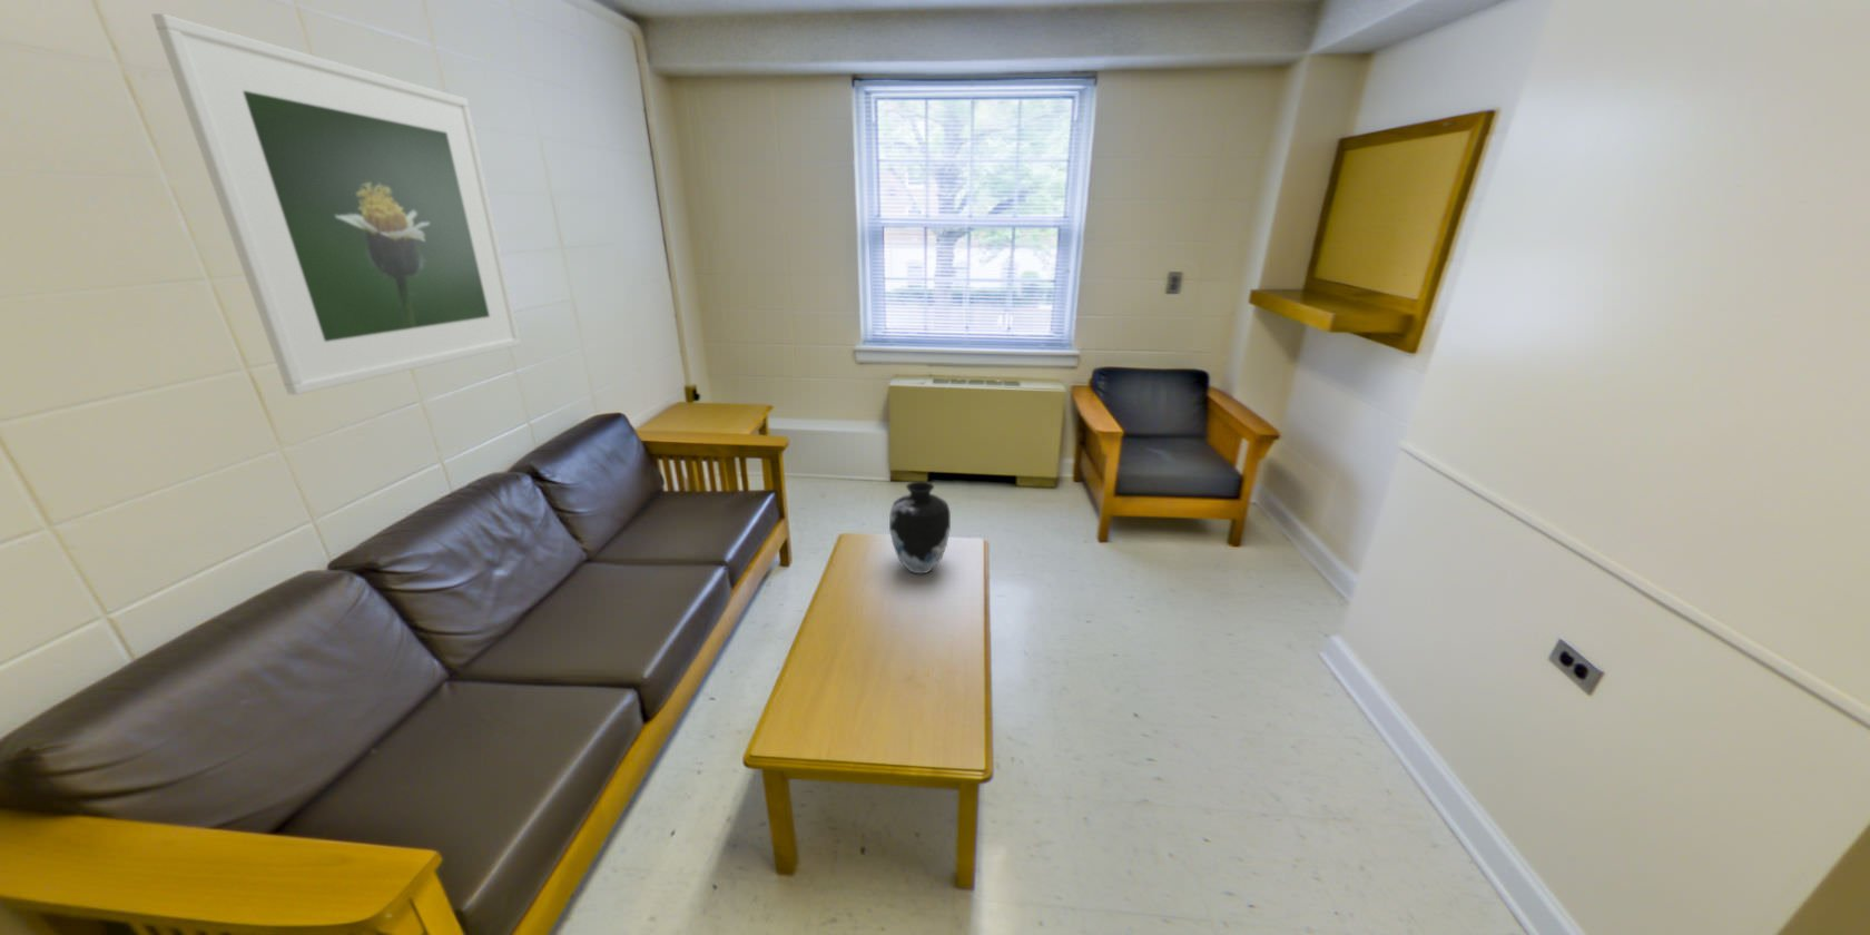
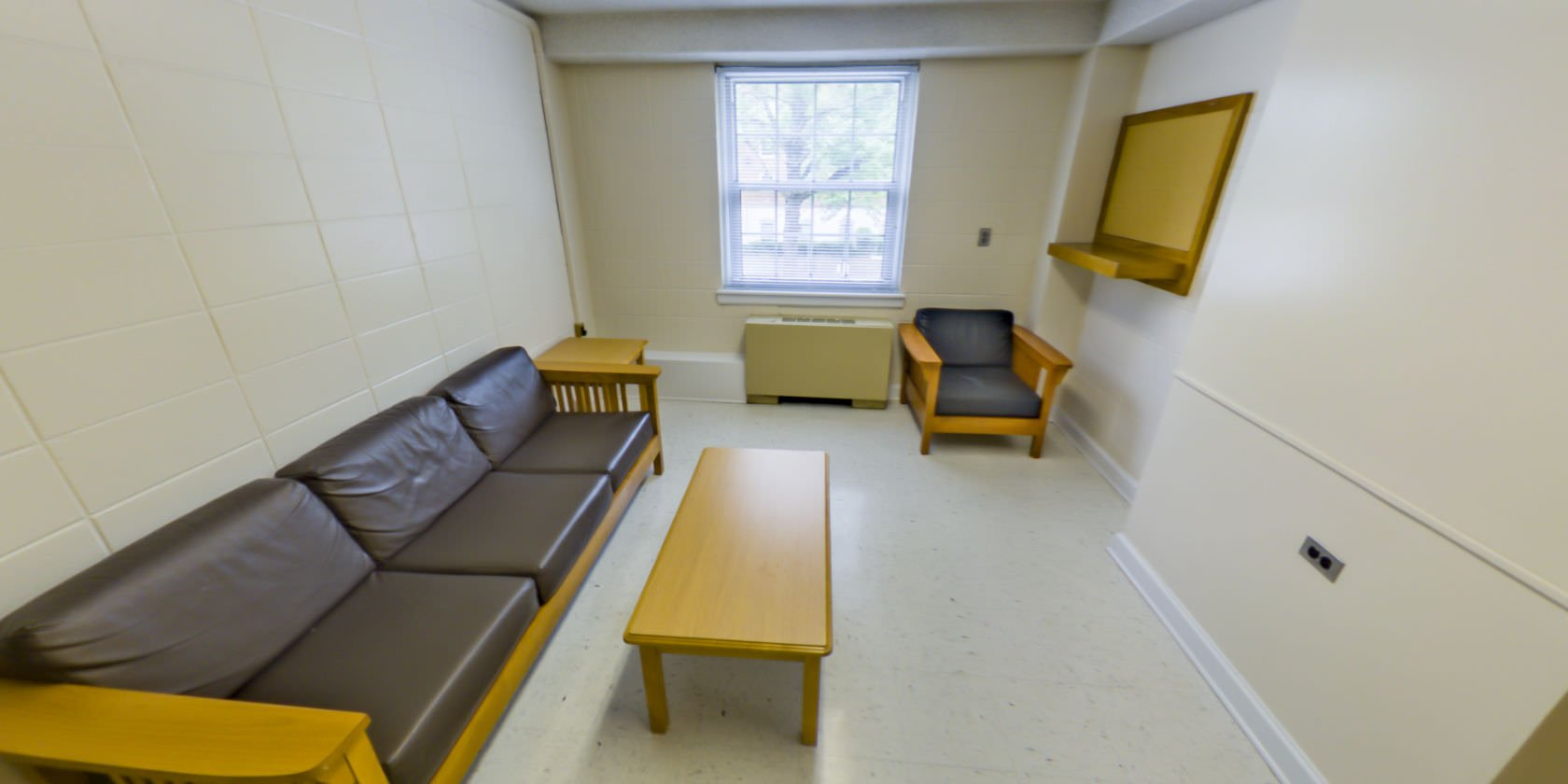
- vase [888,479,952,575]
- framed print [150,12,522,396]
